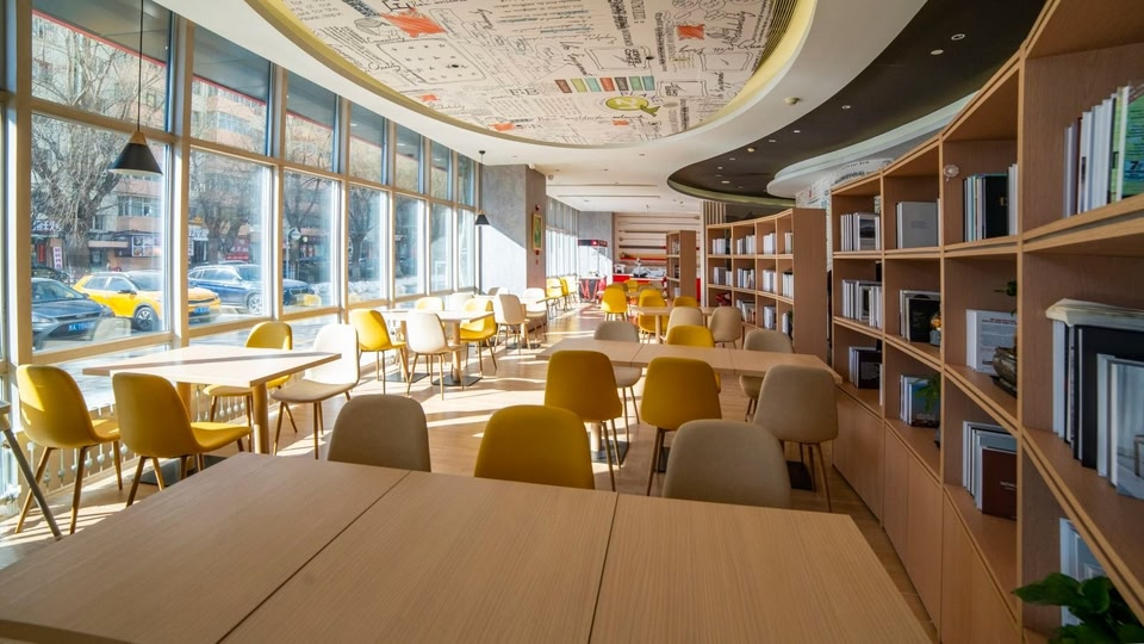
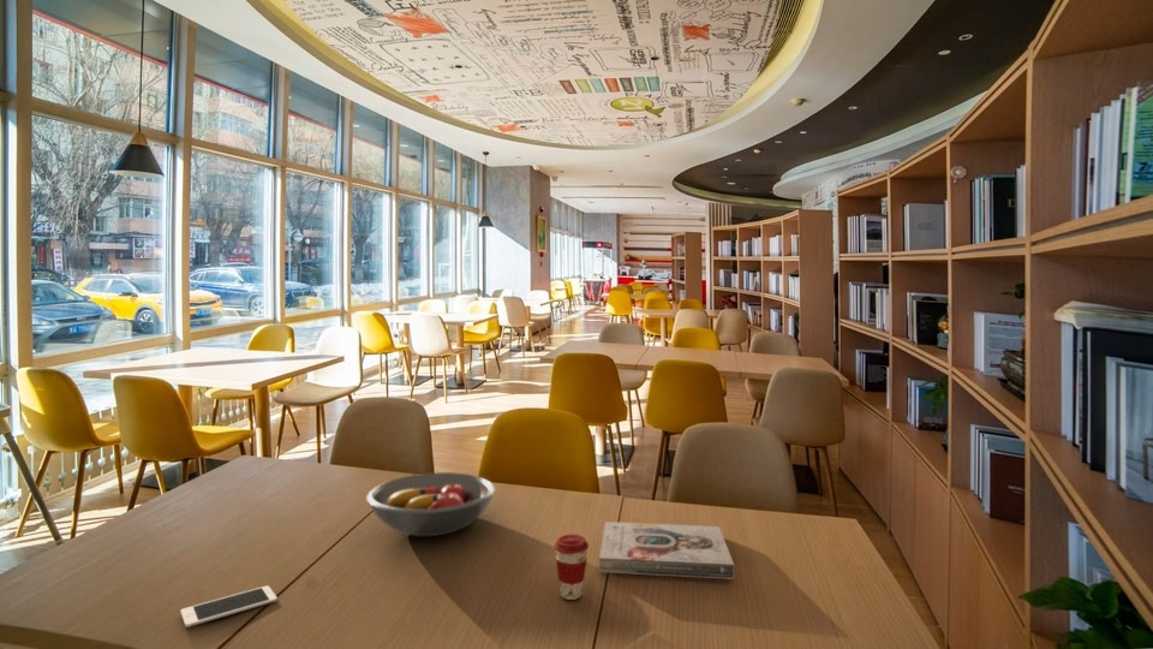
+ coffee cup [552,534,590,601]
+ cell phone [180,584,279,629]
+ fruit bowl [365,471,497,537]
+ book [598,520,735,580]
